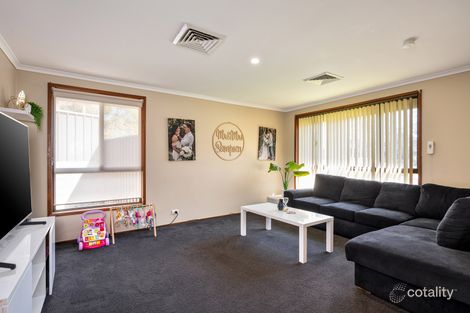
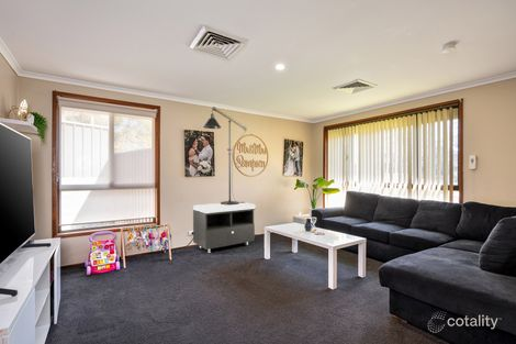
+ storage bench [192,202,257,254]
+ lamp [202,106,248,206]
